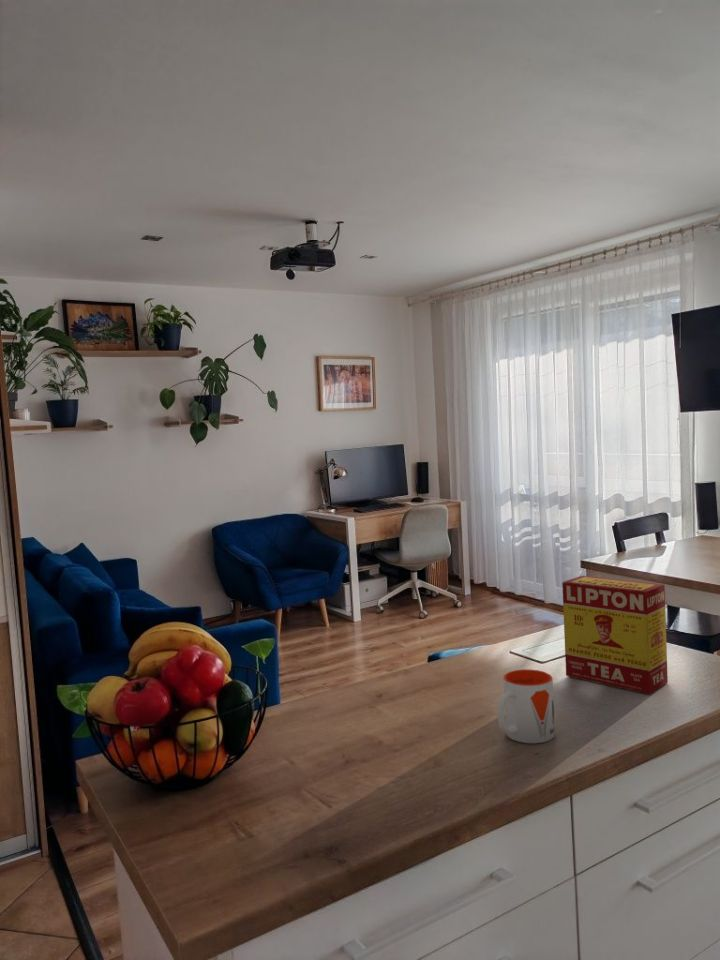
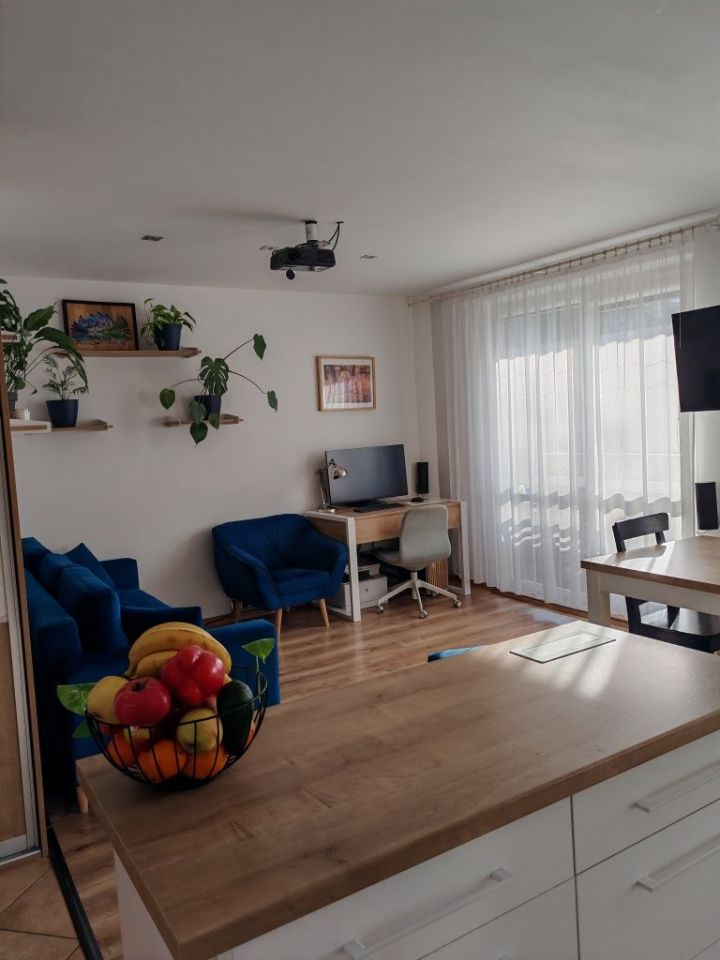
- tea box [561,575,669,695]
- mug [496,668,556,744]
